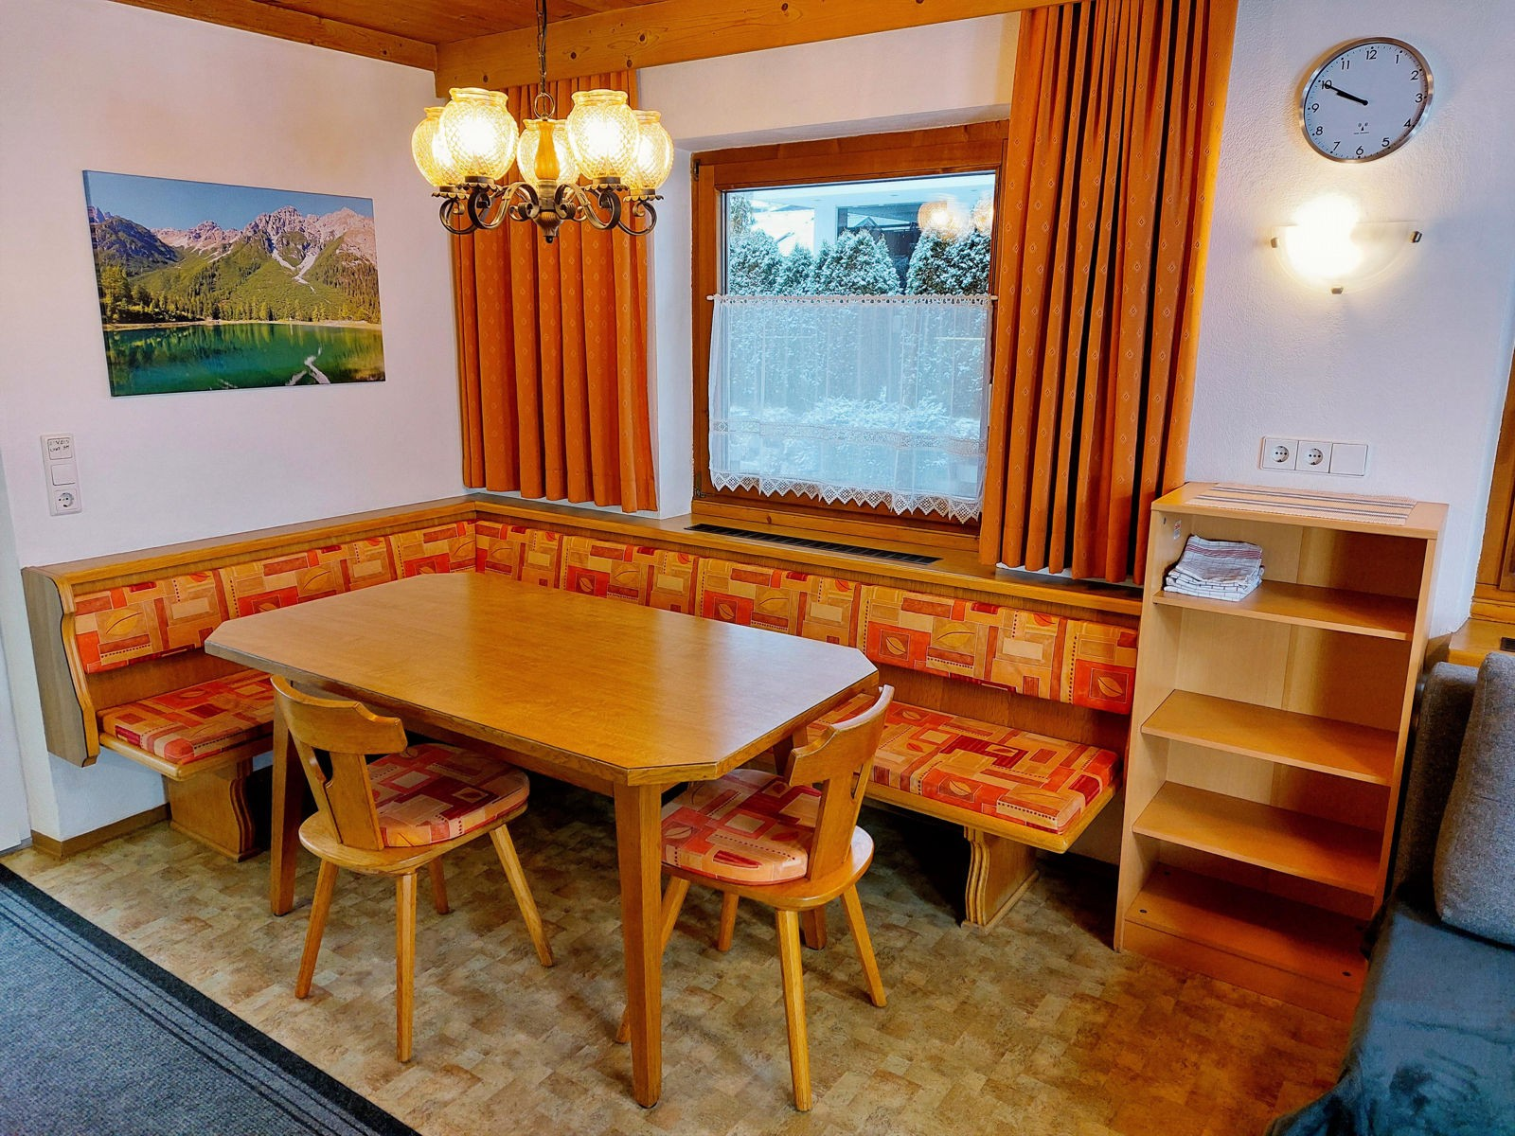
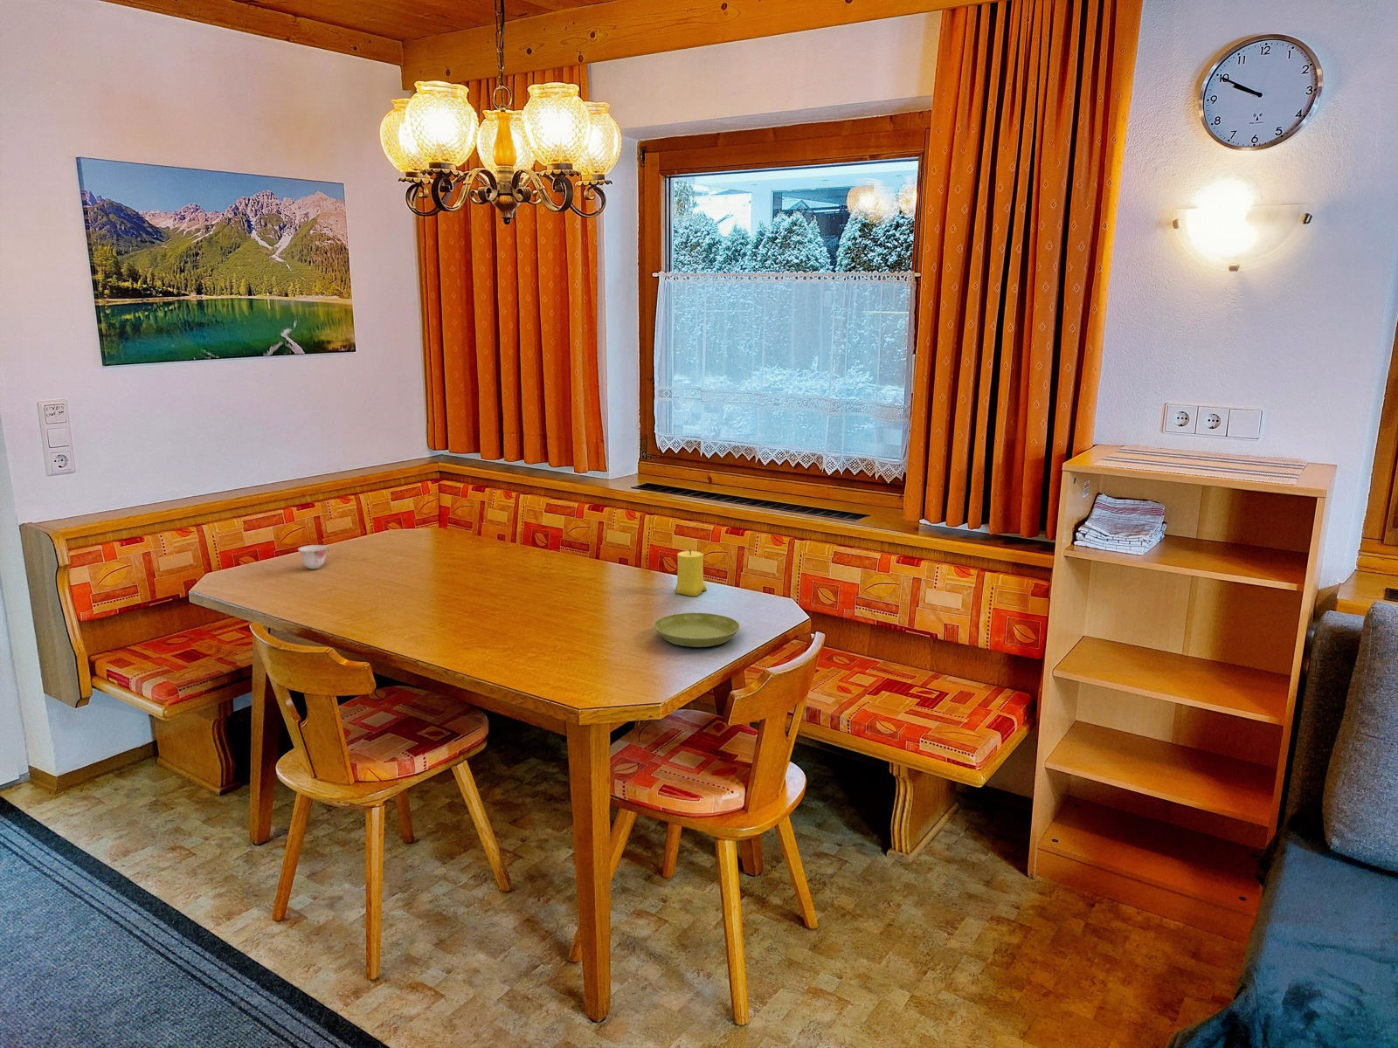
+ teacup [297,544,331,570]
+ saucer [654,612,741,648]
+ candle [675,549,708,598]
